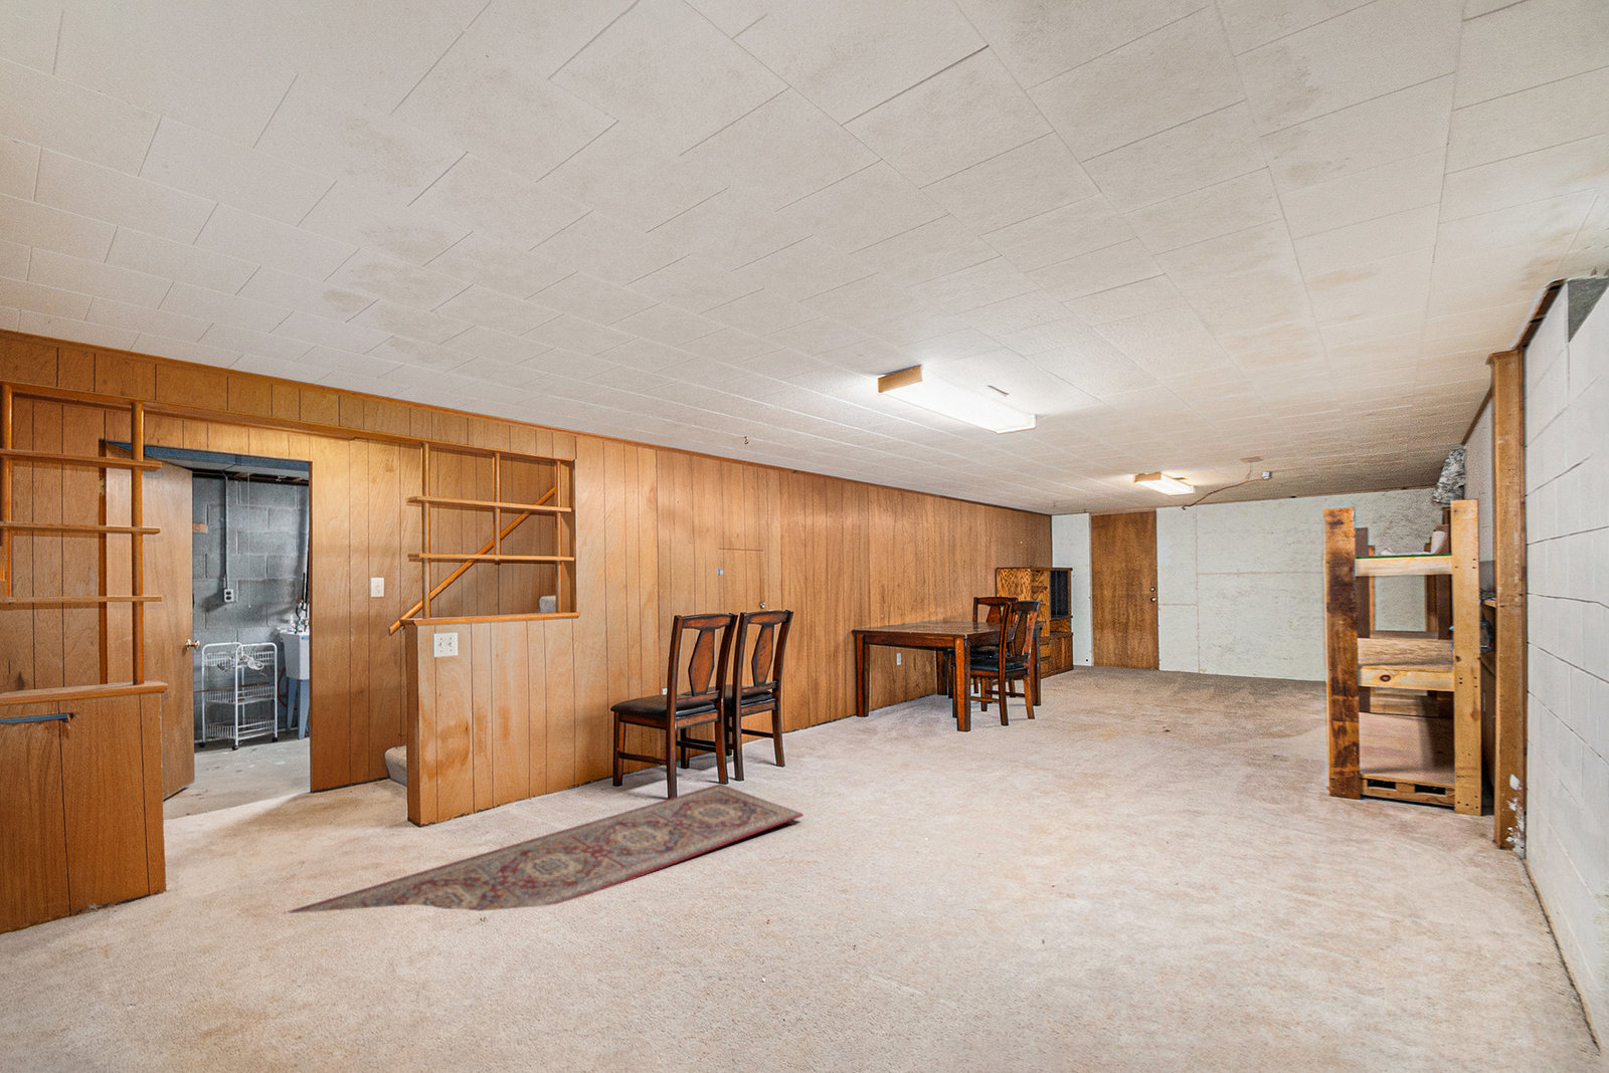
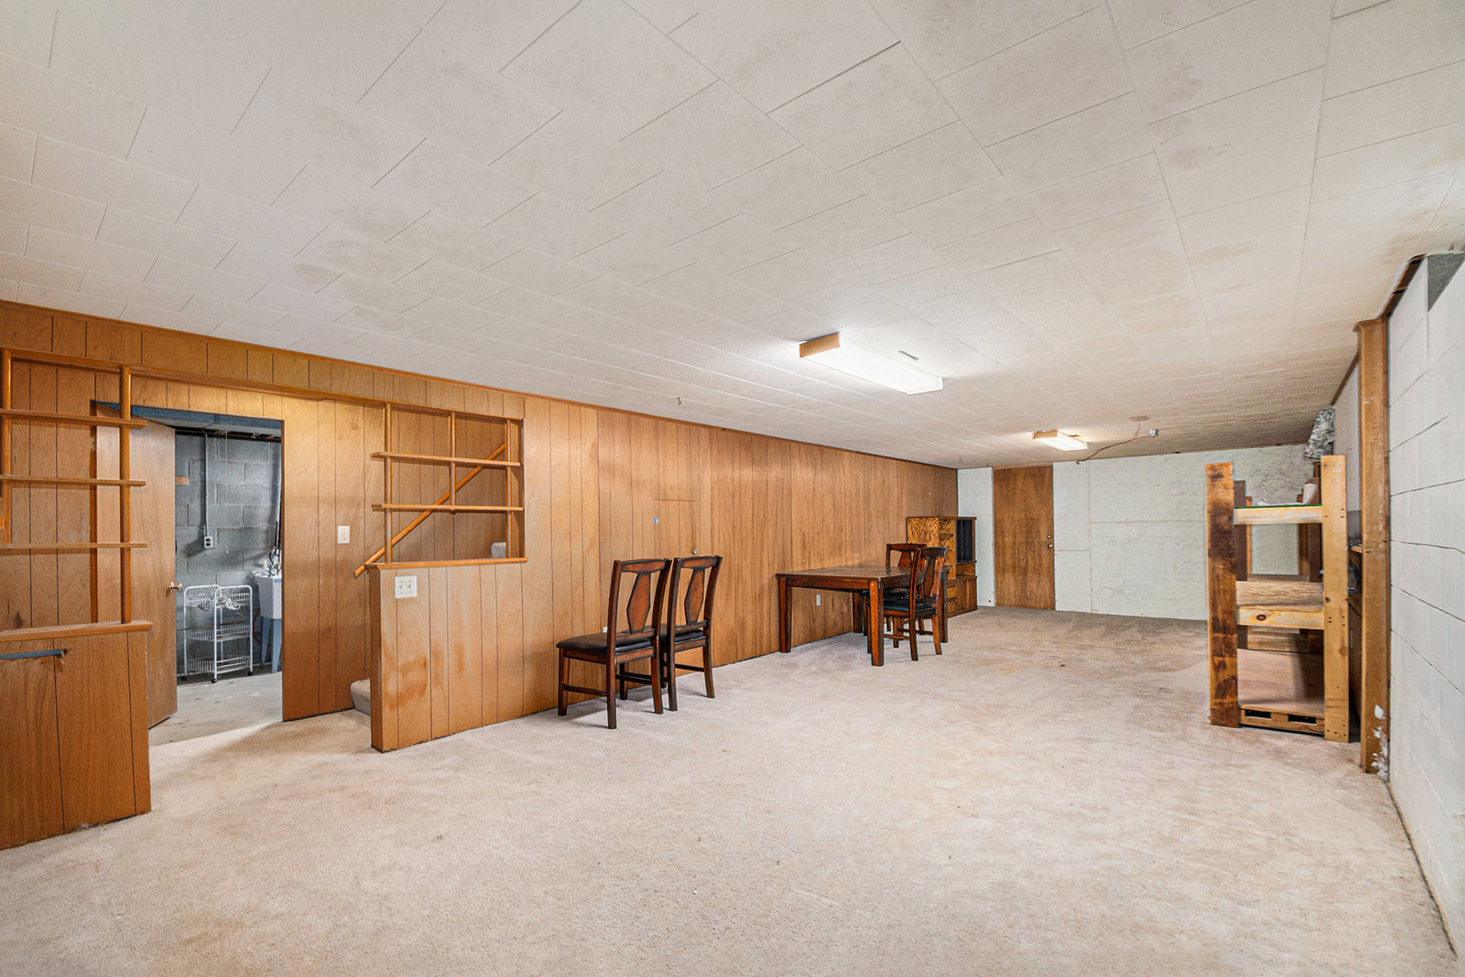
- rug [282,783,804,914]
